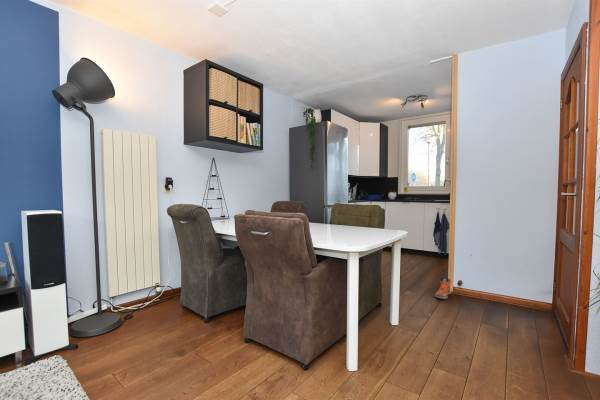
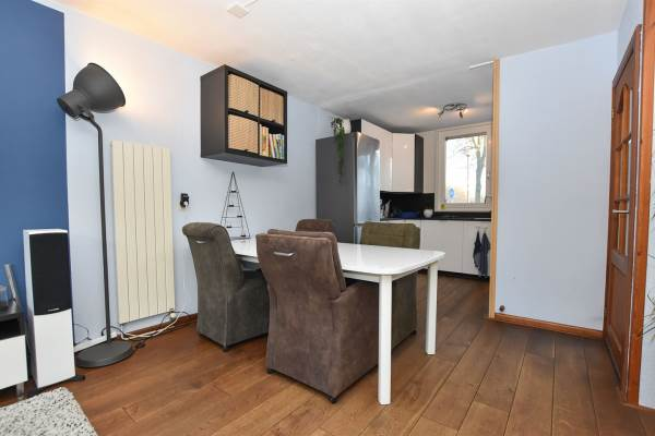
- sneaker [434,277,452,300]
